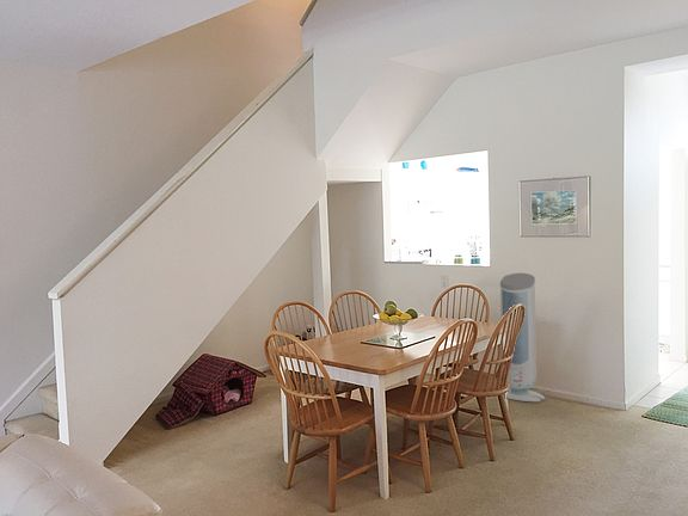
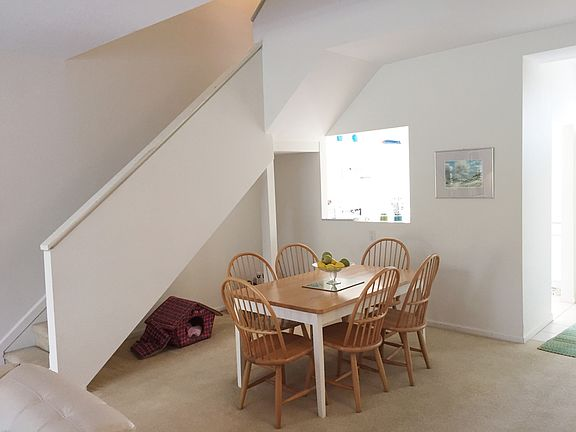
- air purifier [499,272,547,403]
